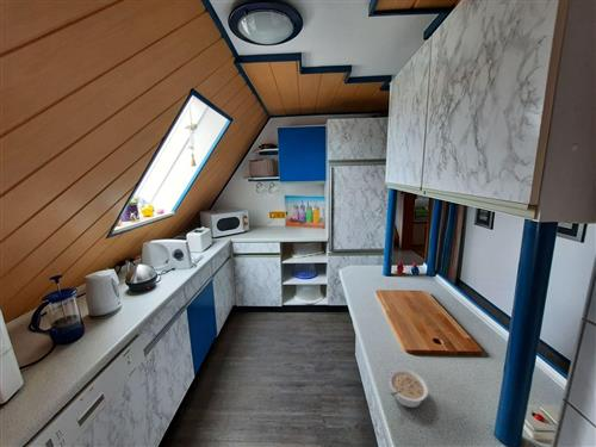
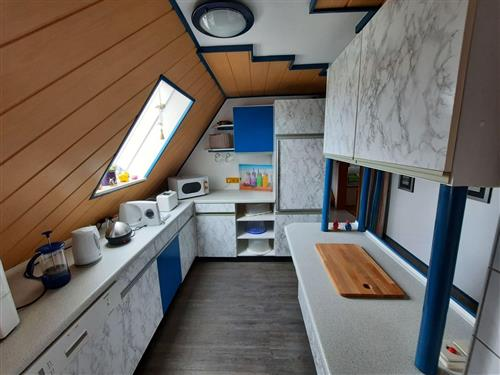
- legume [387,367,429,409]
